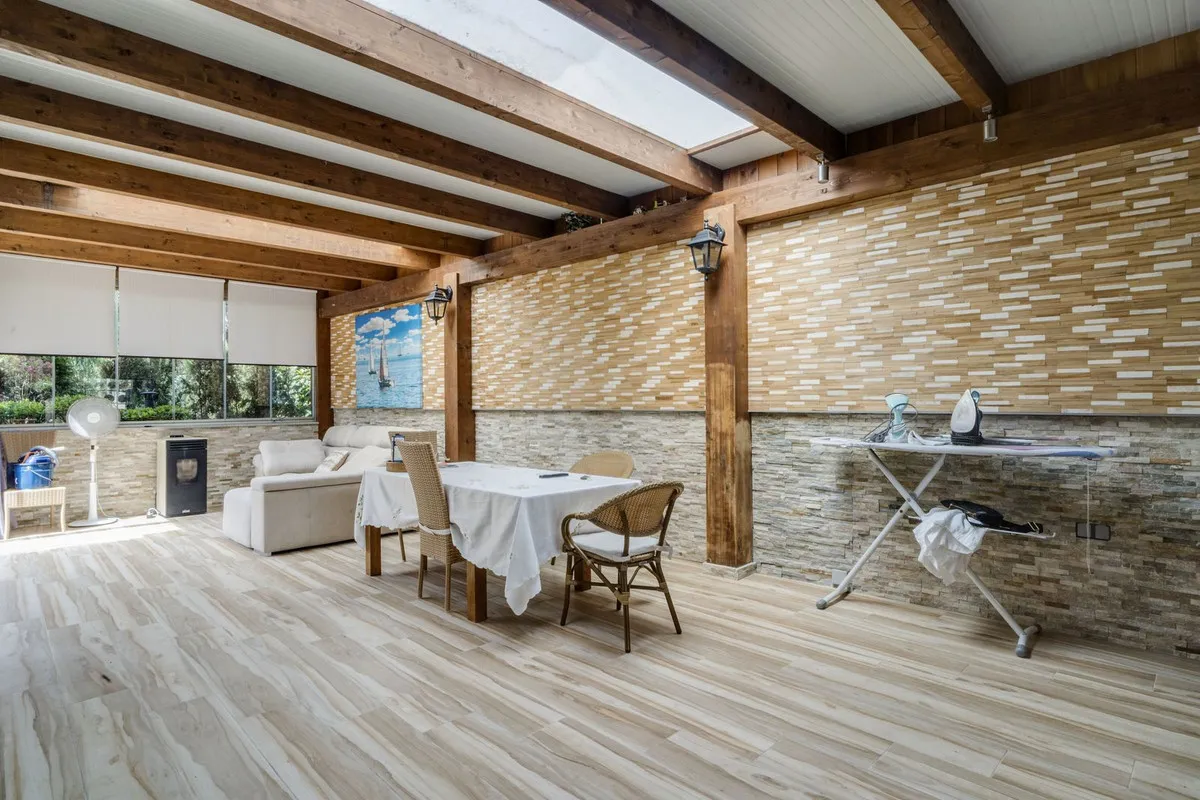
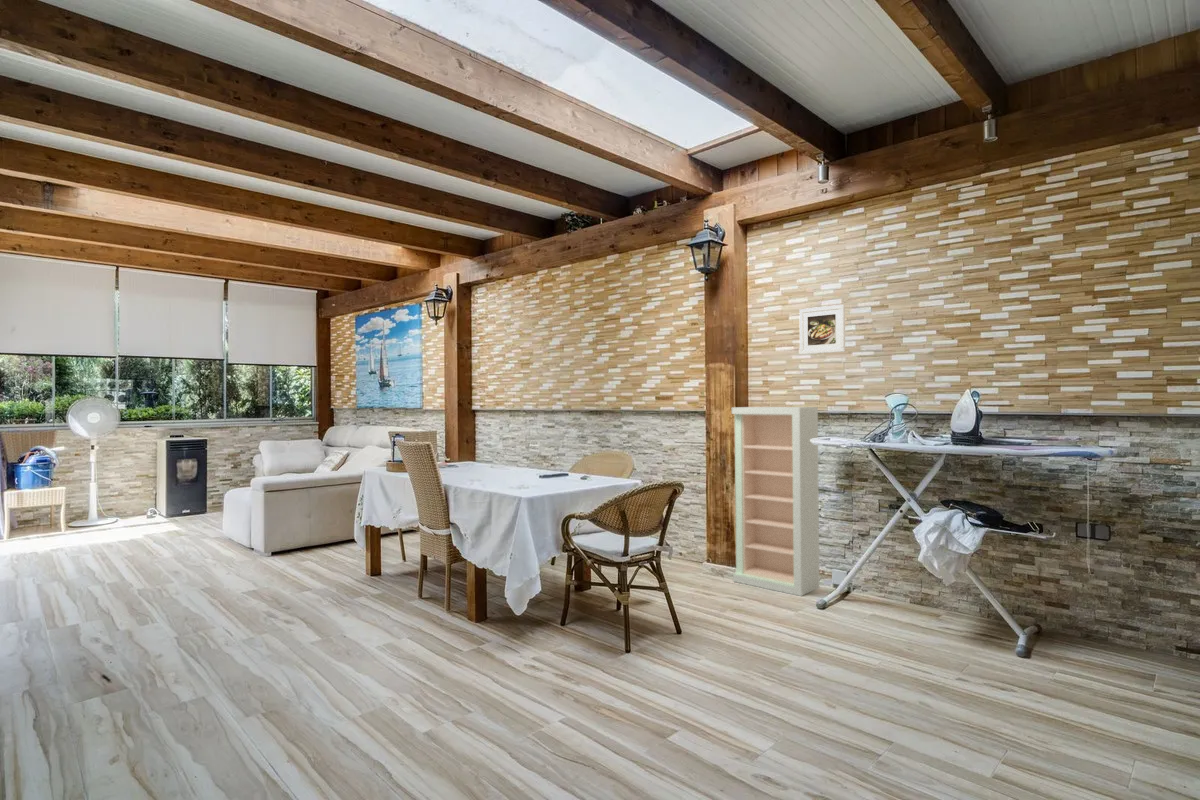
+ shelving unit [731,406,820,597]
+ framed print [798,304,846,355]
